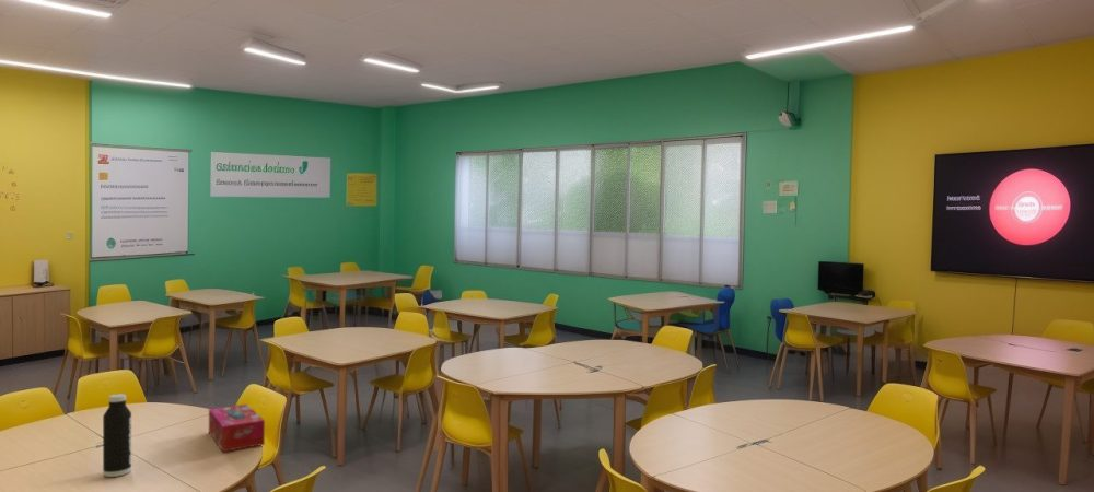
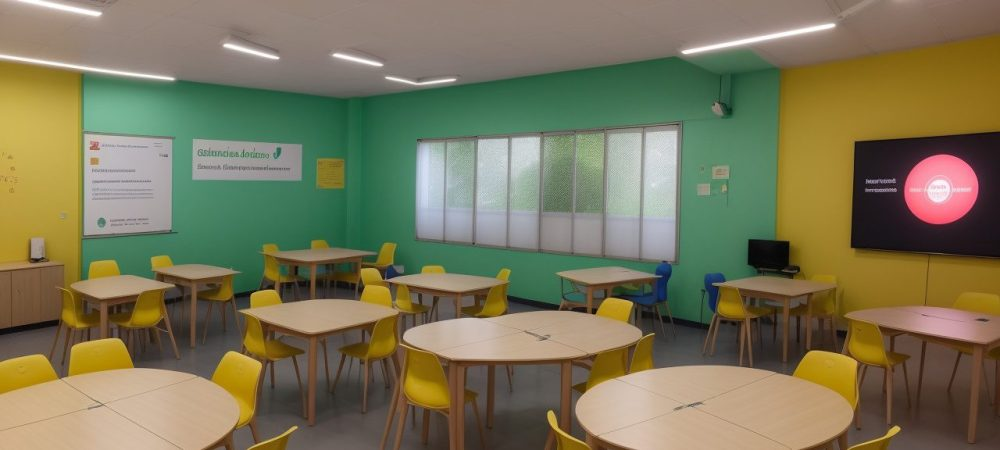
- water bottle [102,393,132,478]
- tissue box [208,403,266,453]
